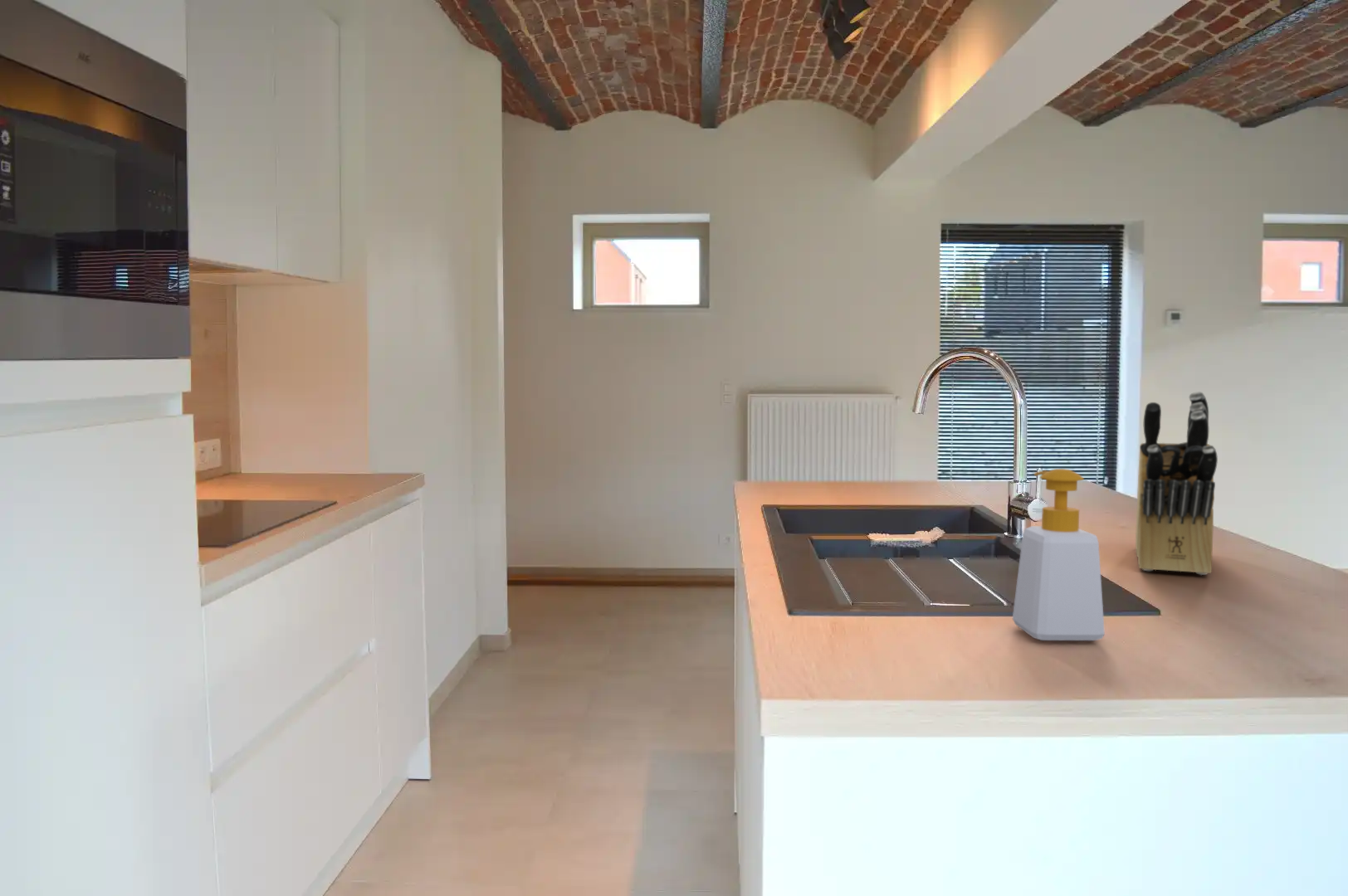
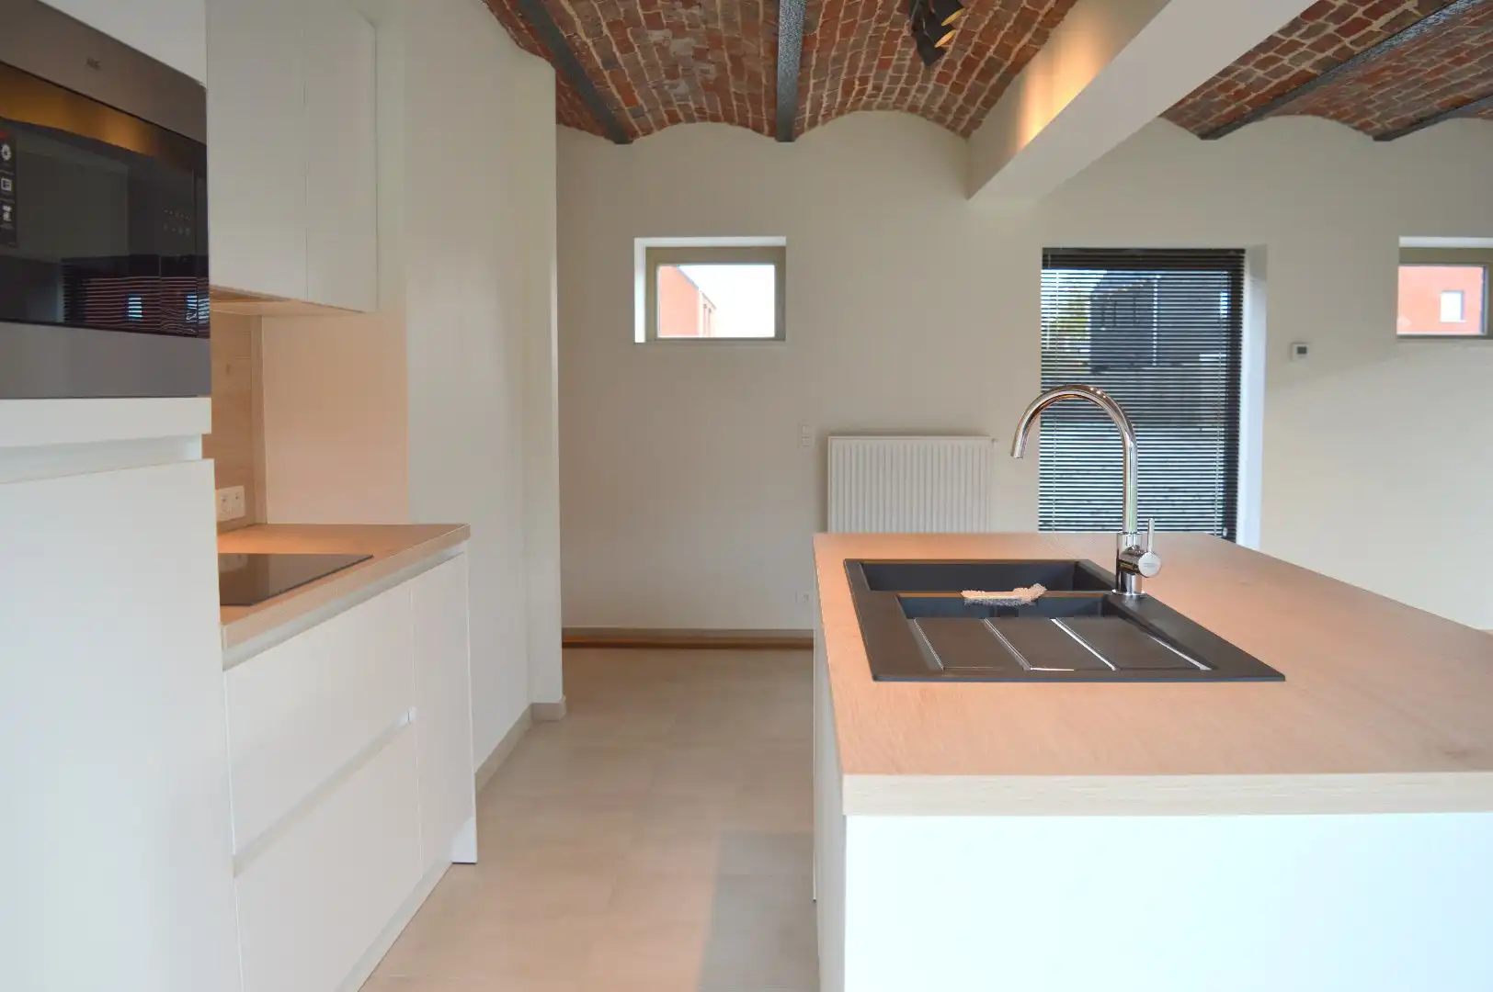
- soap bottle [1012,468,1106,641]
- knife block [1135,391,1219,576]
